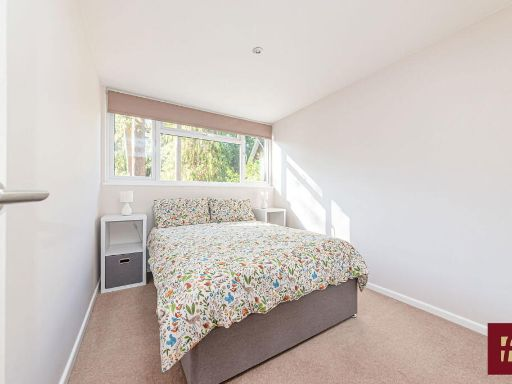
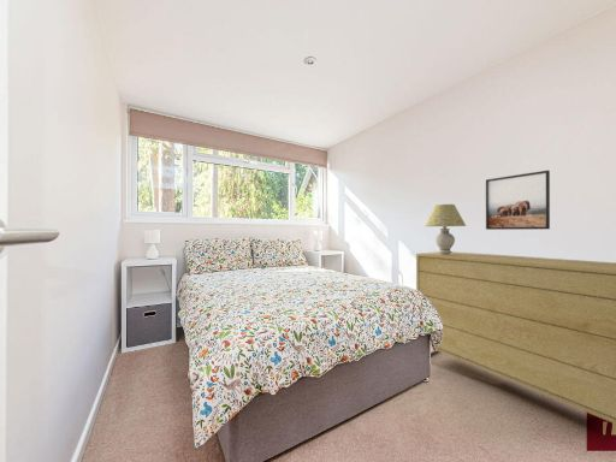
+ dresser [415,250,616,425]
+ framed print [485,170,551,231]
+ table lamp [424,203,467,254]
